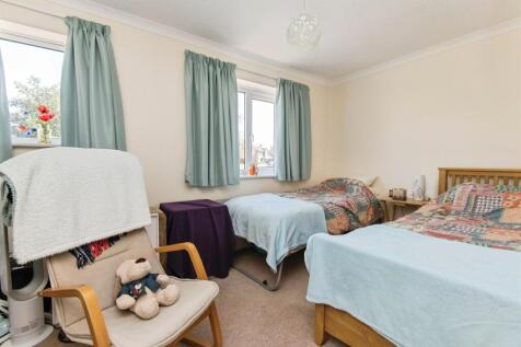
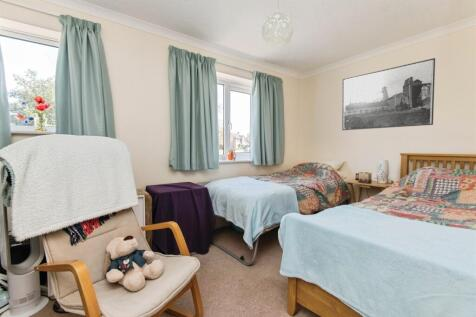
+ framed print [341,57,436,131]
